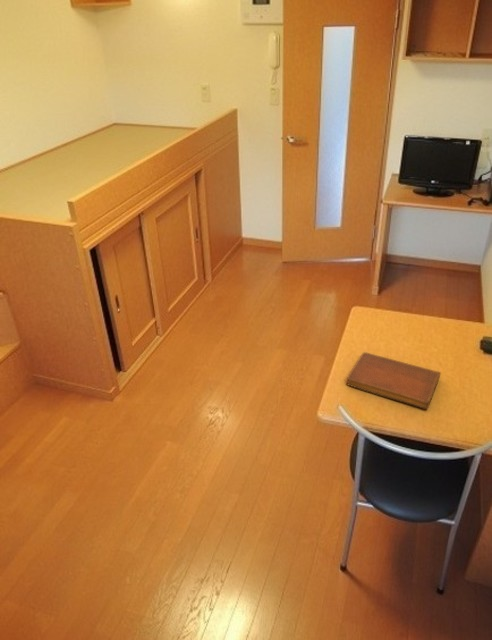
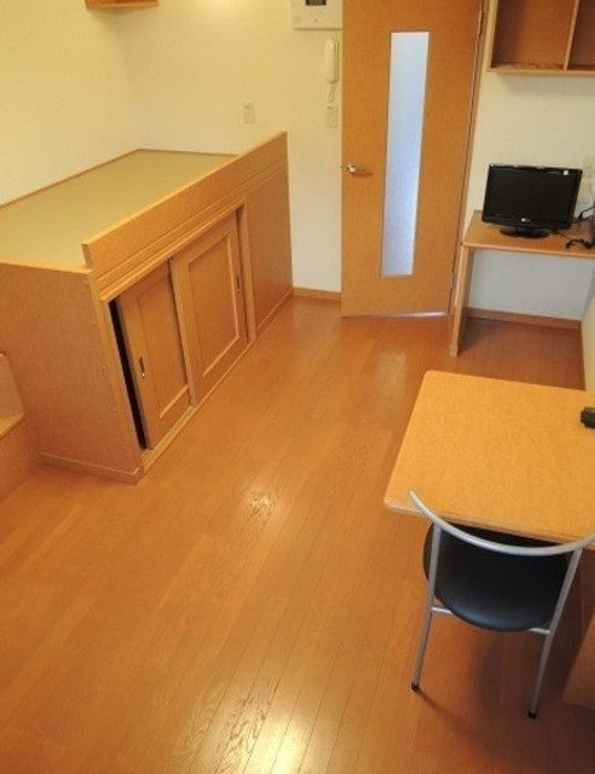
- notebook [345,351,442,410]
